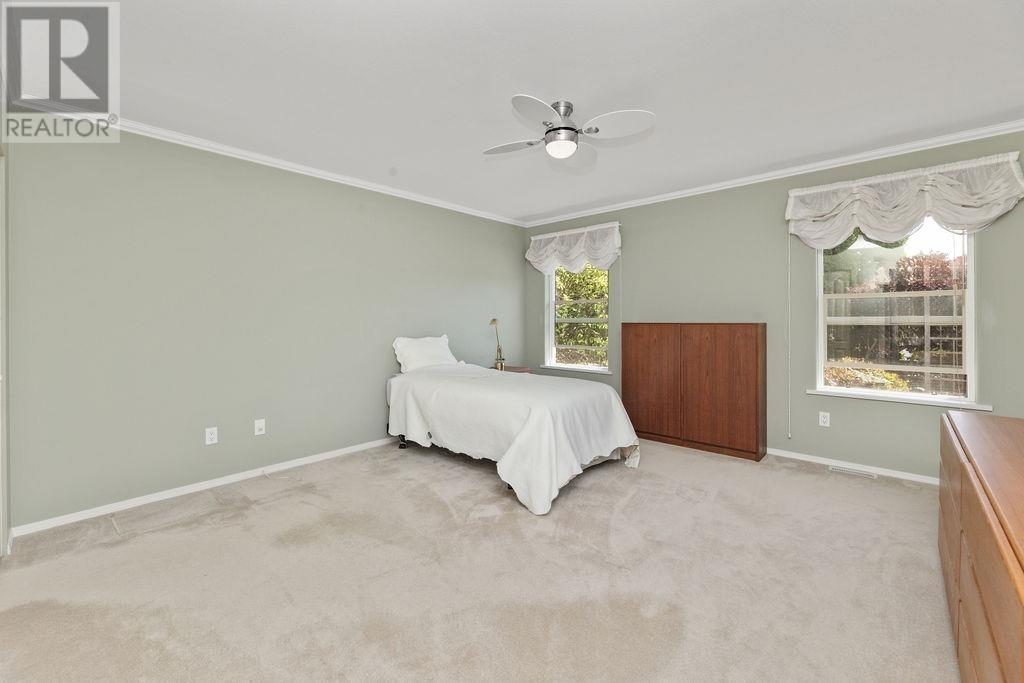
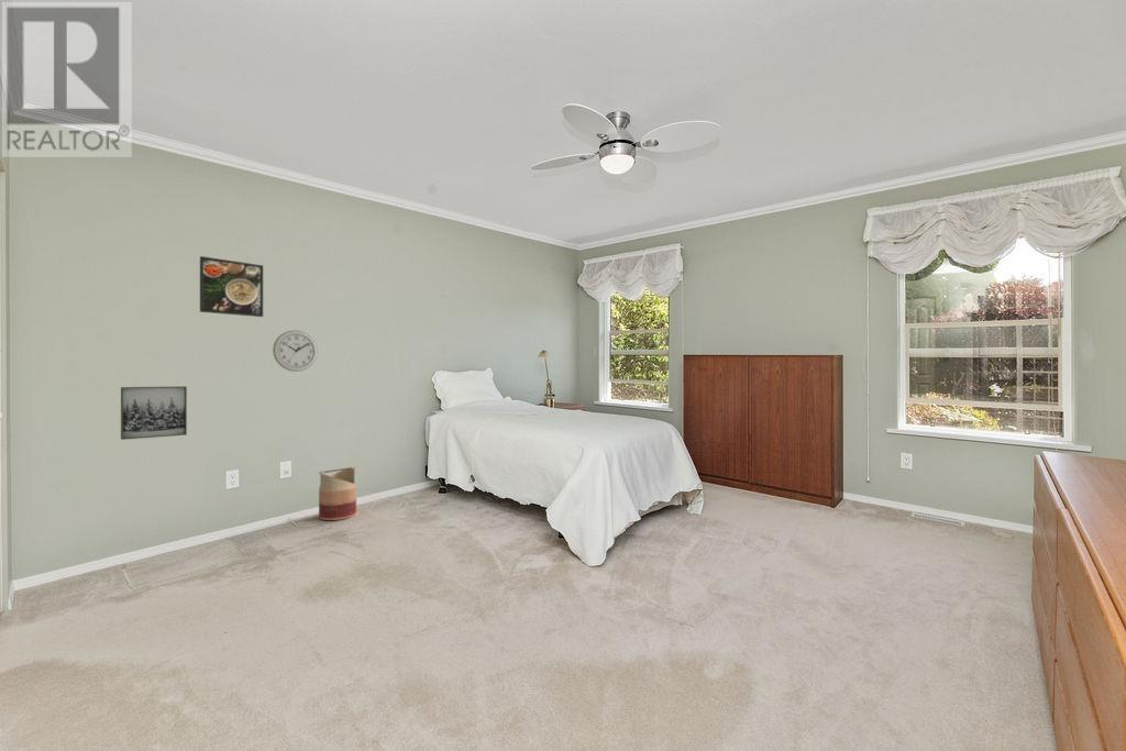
+ wall art [120,385,188,441]
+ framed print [199,255,264,318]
+ wall clock [272,329,319,373]
+ basket [318,465,357,521]
